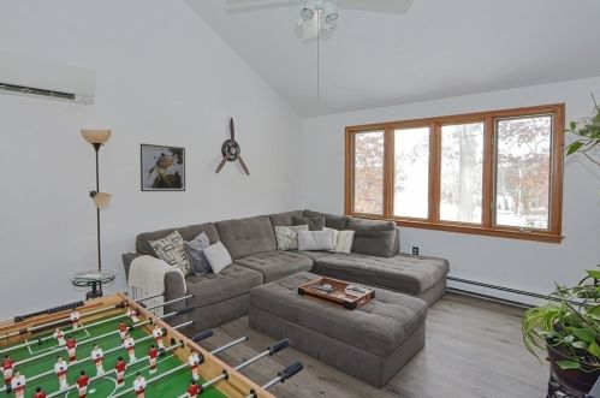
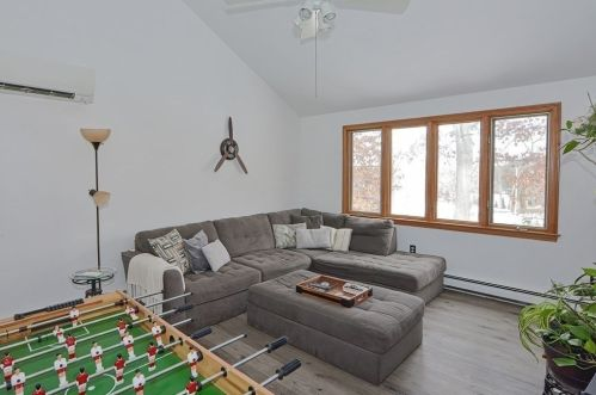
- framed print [139,143,186,192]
